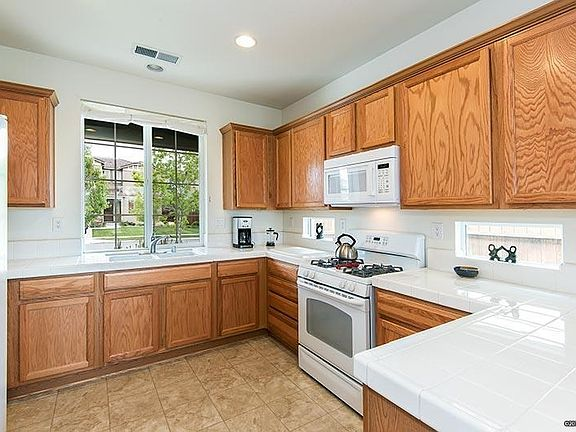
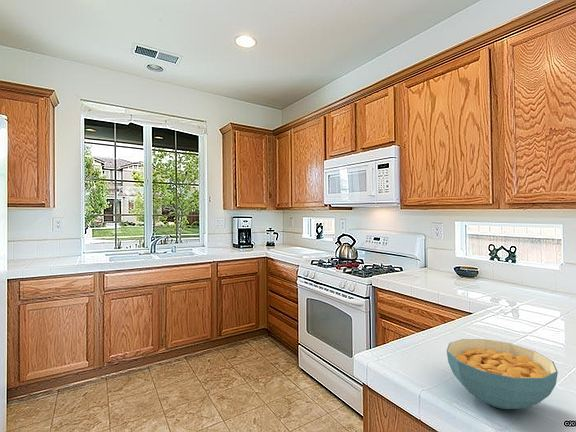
+ cereal bowl [446,338,559,410]
